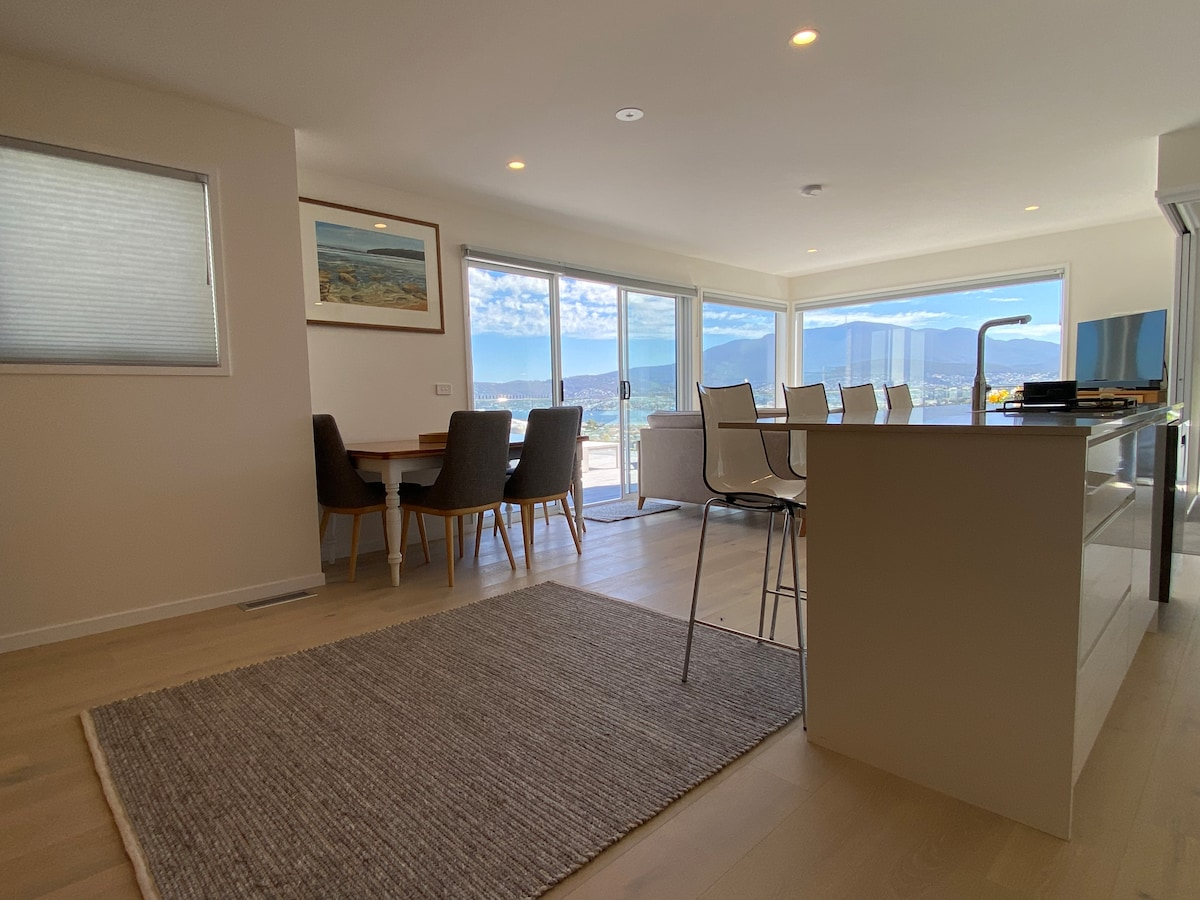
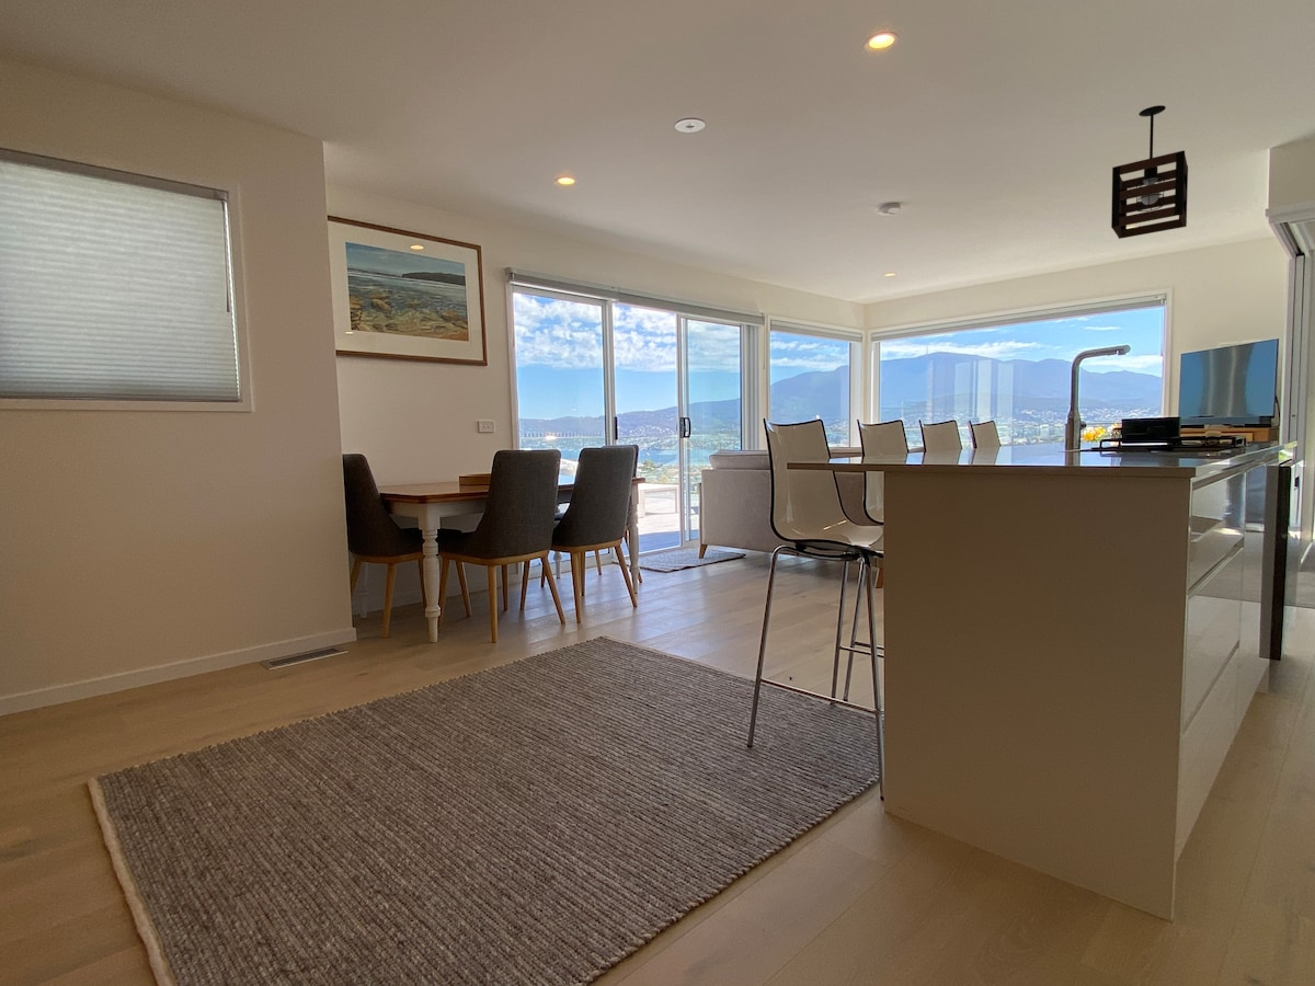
+ pendant light [1110,104,1189,240]
